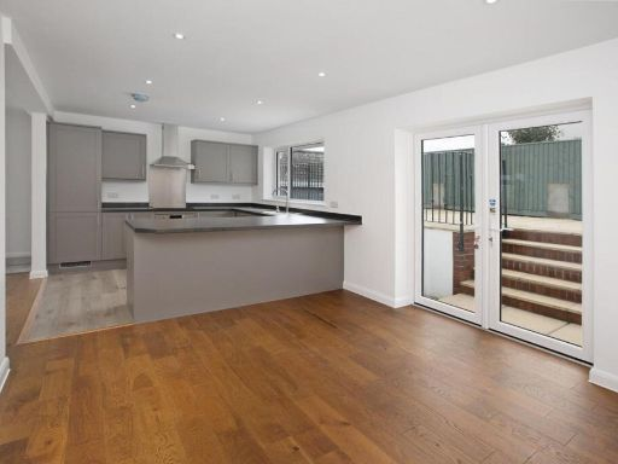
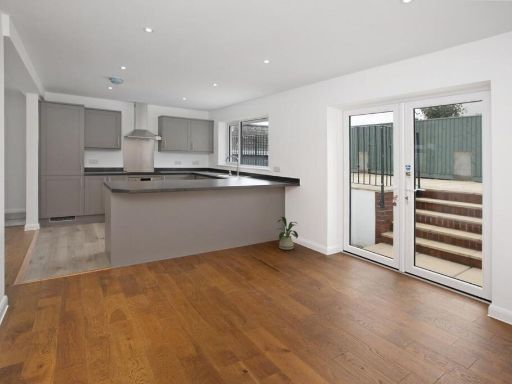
+ house plant [276,216,299,251]
